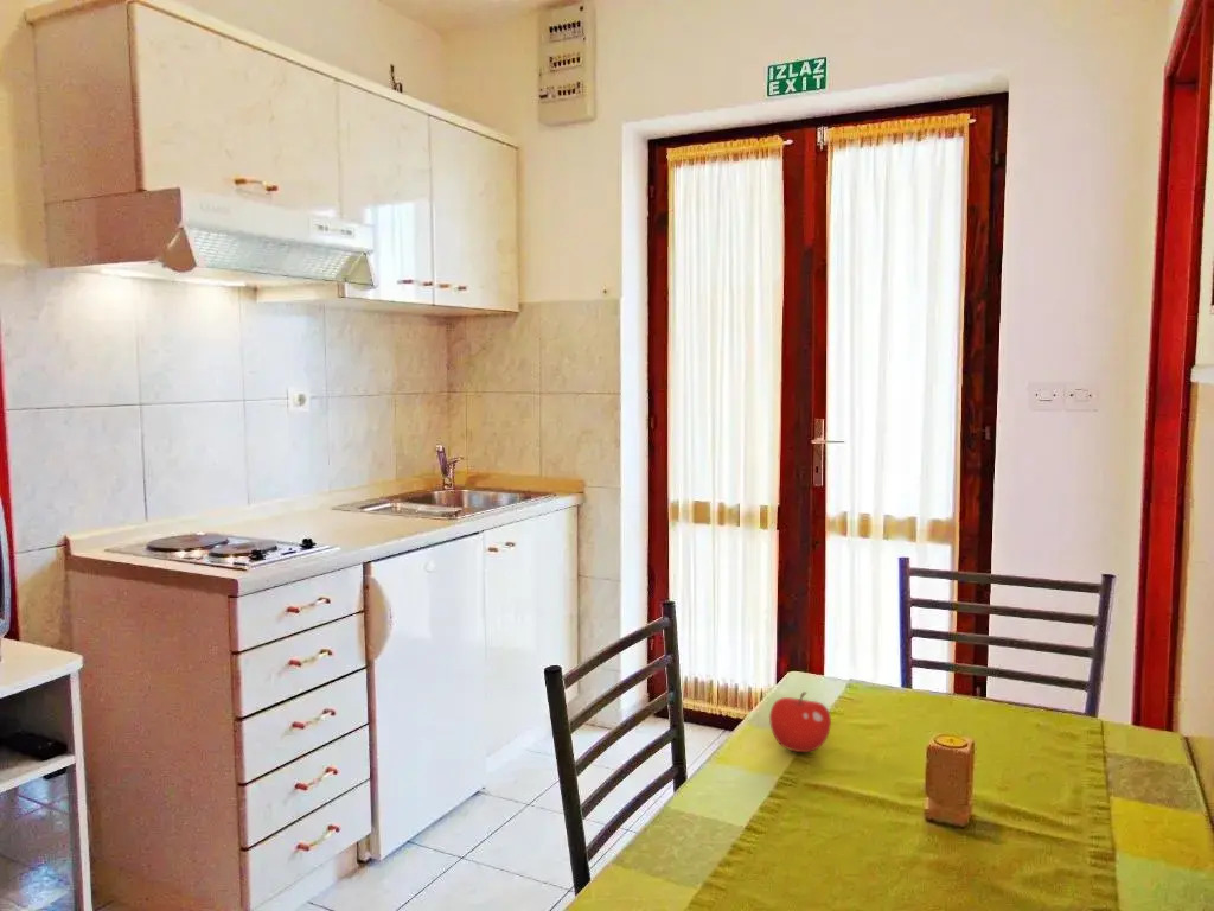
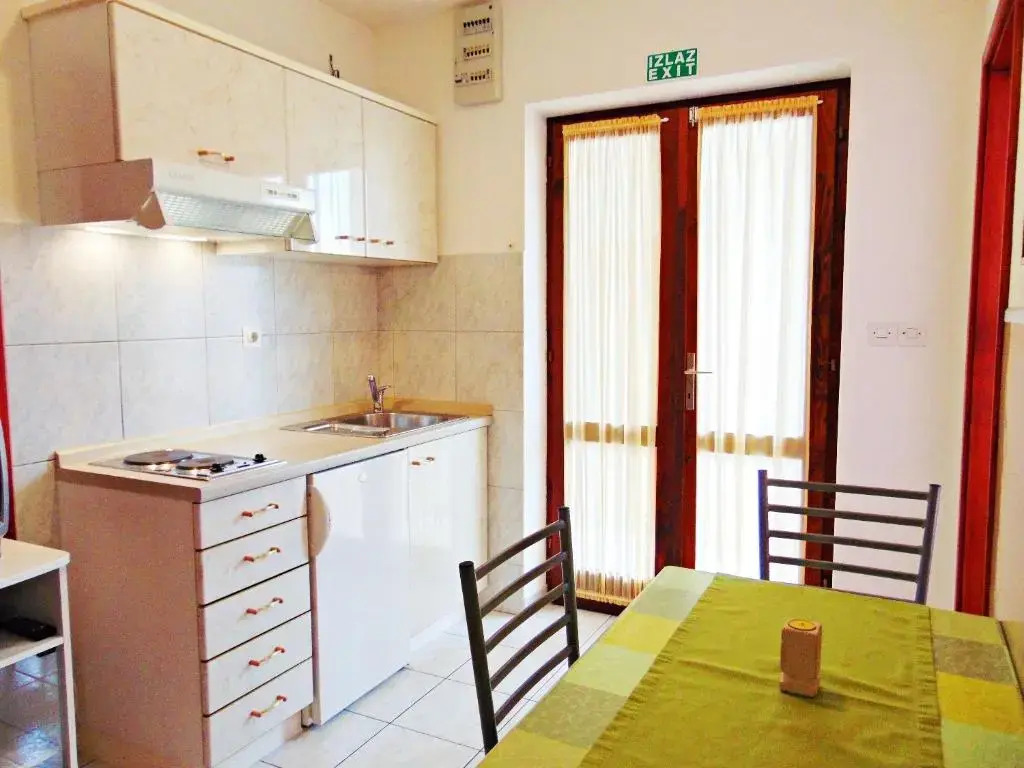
- fruit [768,690,832,753]
